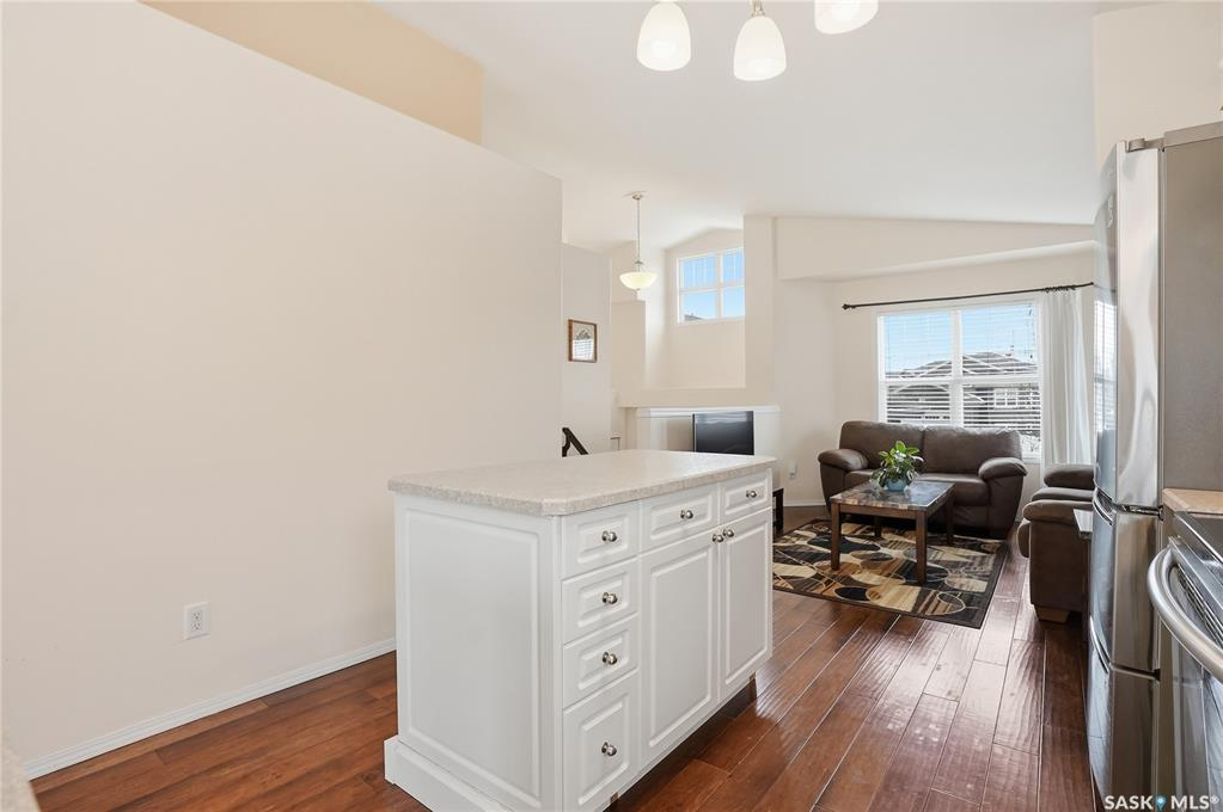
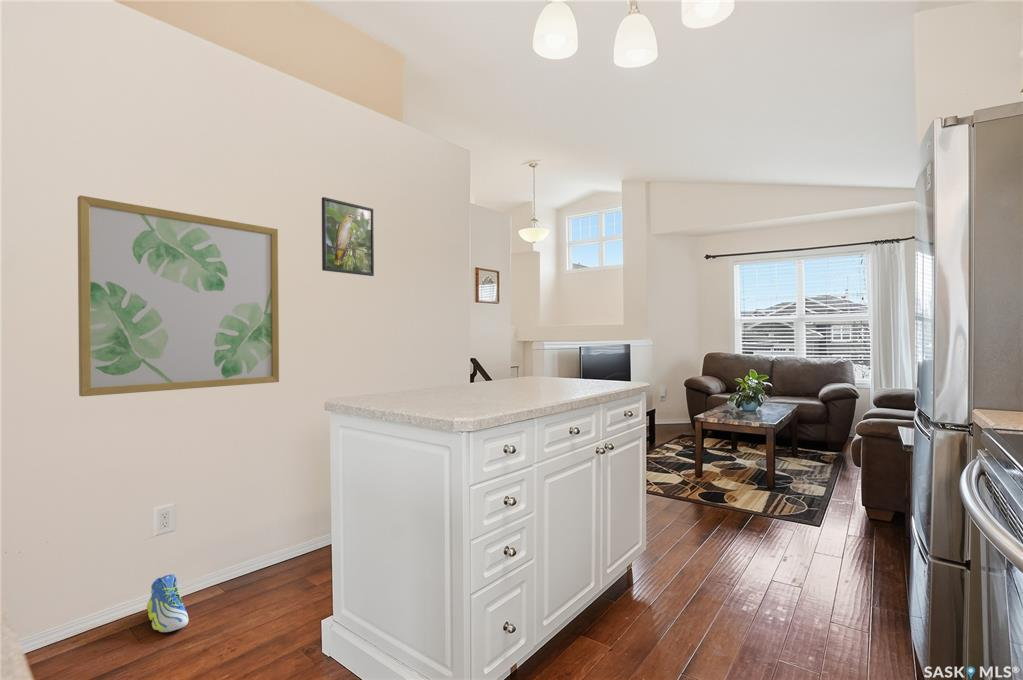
+ sneaker [146,573,189,633]
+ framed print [321,196,375,277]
+ wall art [76,194,280,397]
